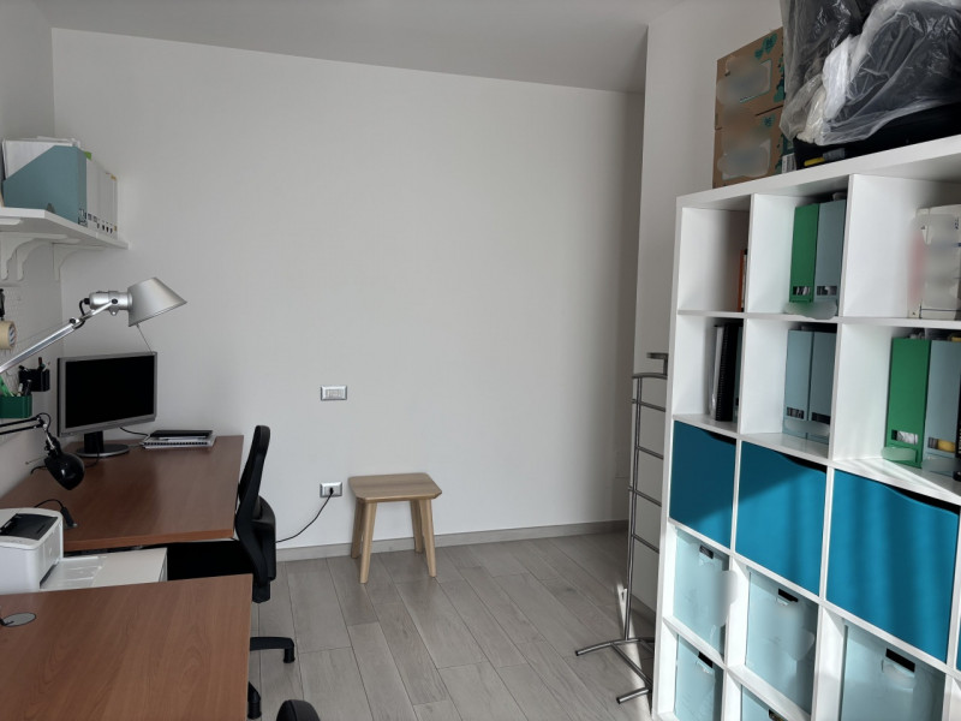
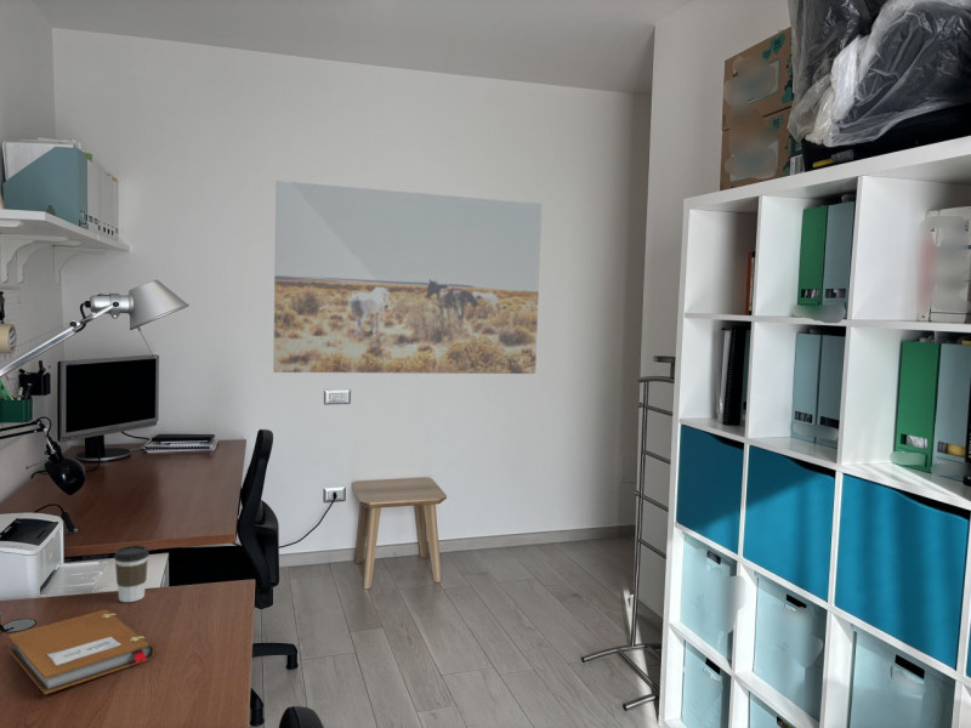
+ notebook [7,608,155,695]
+ coffee cup [113,545,149,603]
+ wall art [272,180,543,375]
